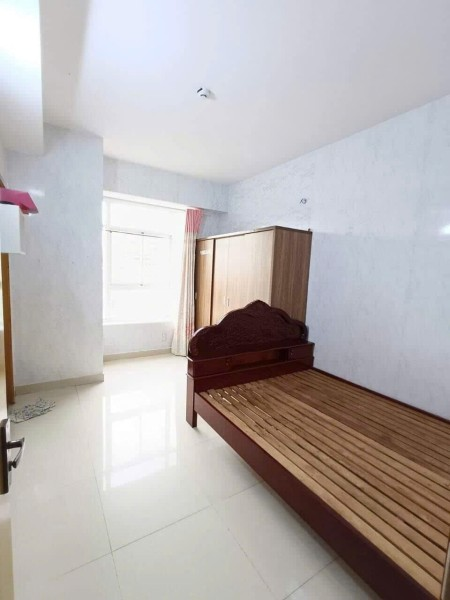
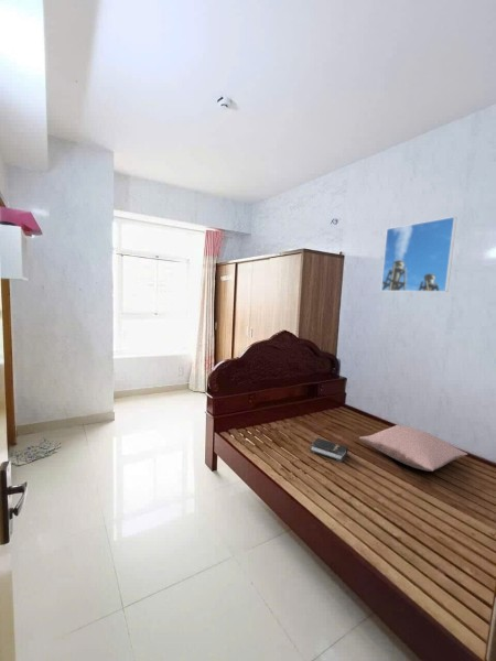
+ hardback book [309,436,349,463]
+ pillow [358,424,468,473]
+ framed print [380,216,457,293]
